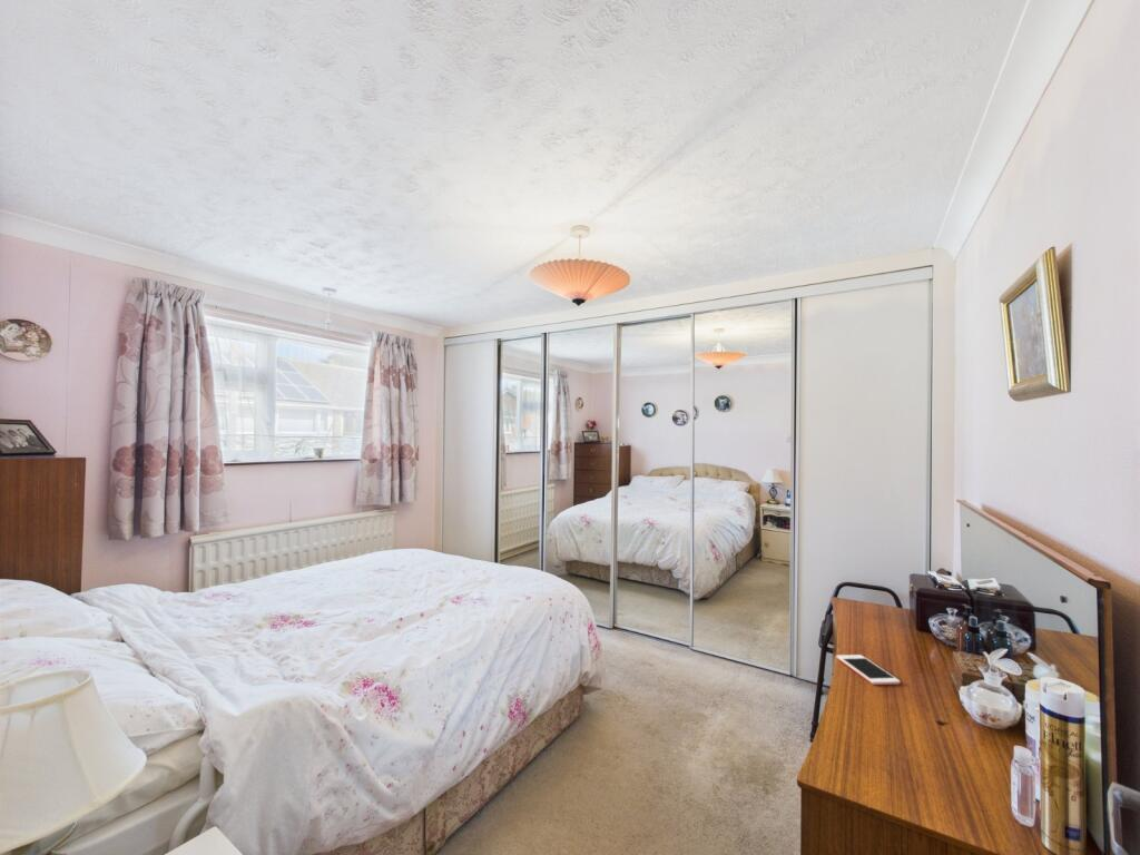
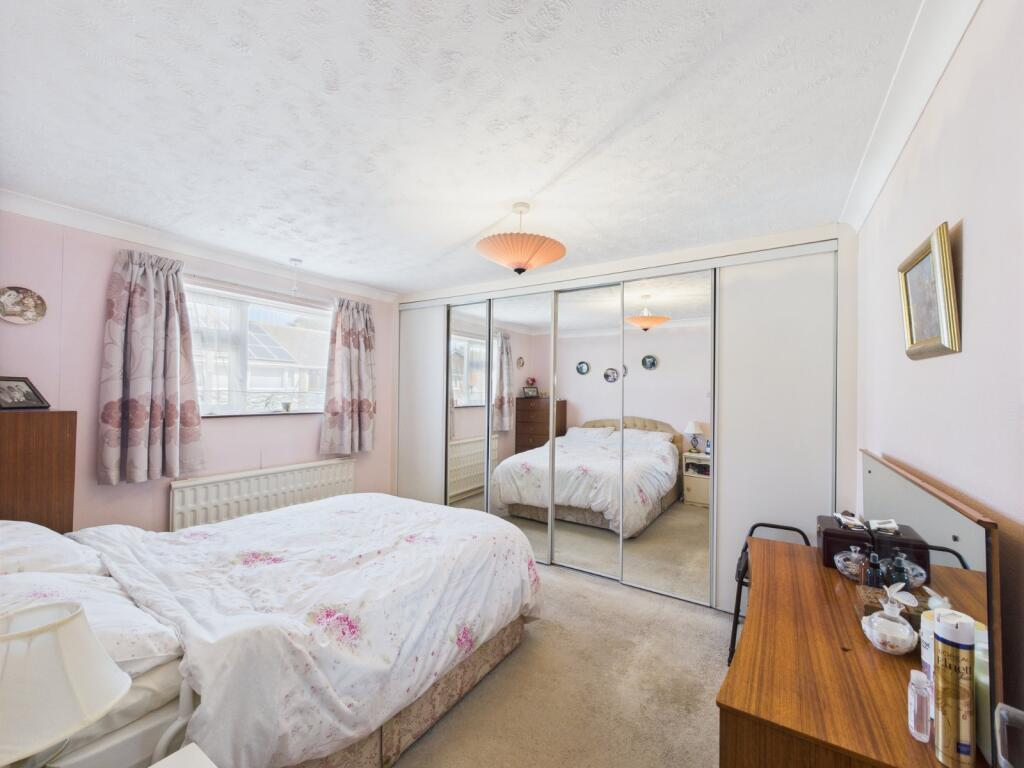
- cell phone [836,653,901,686]
